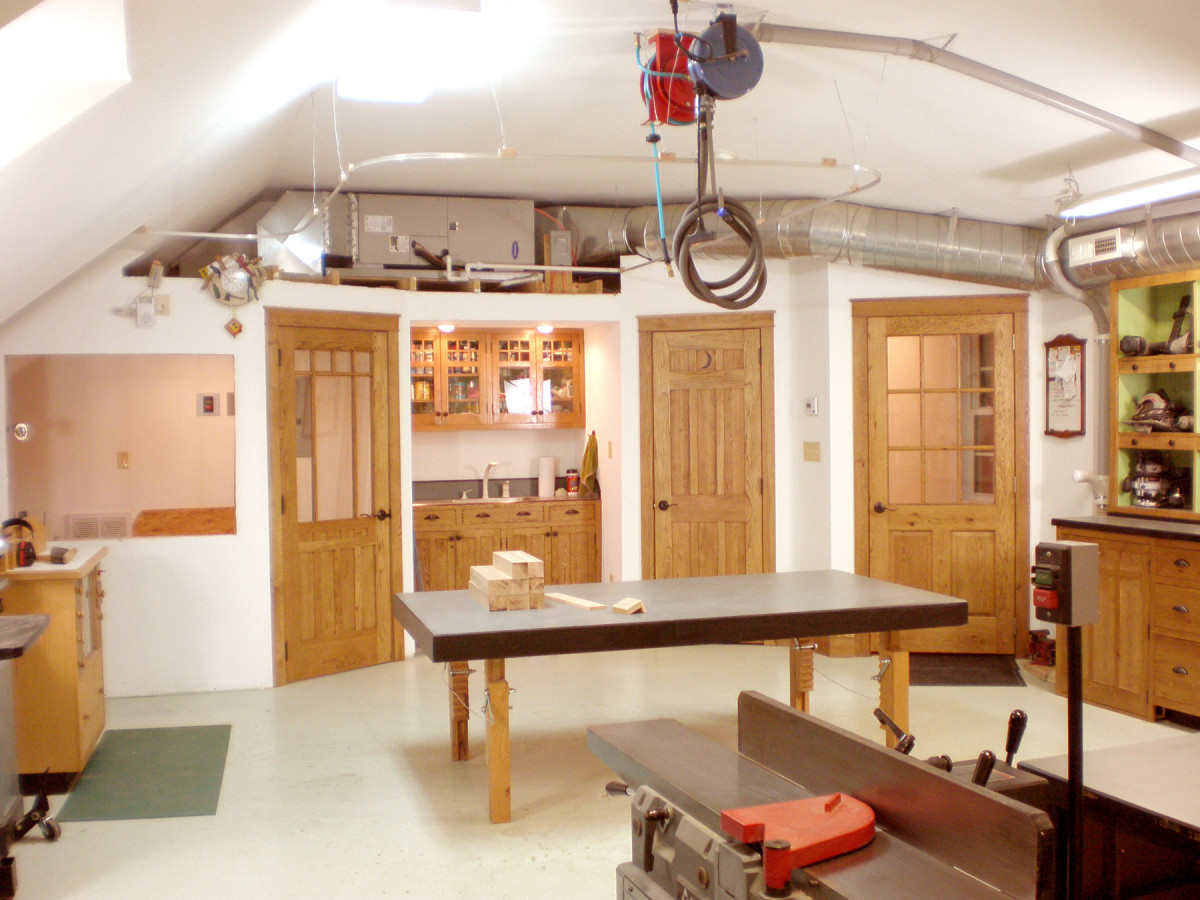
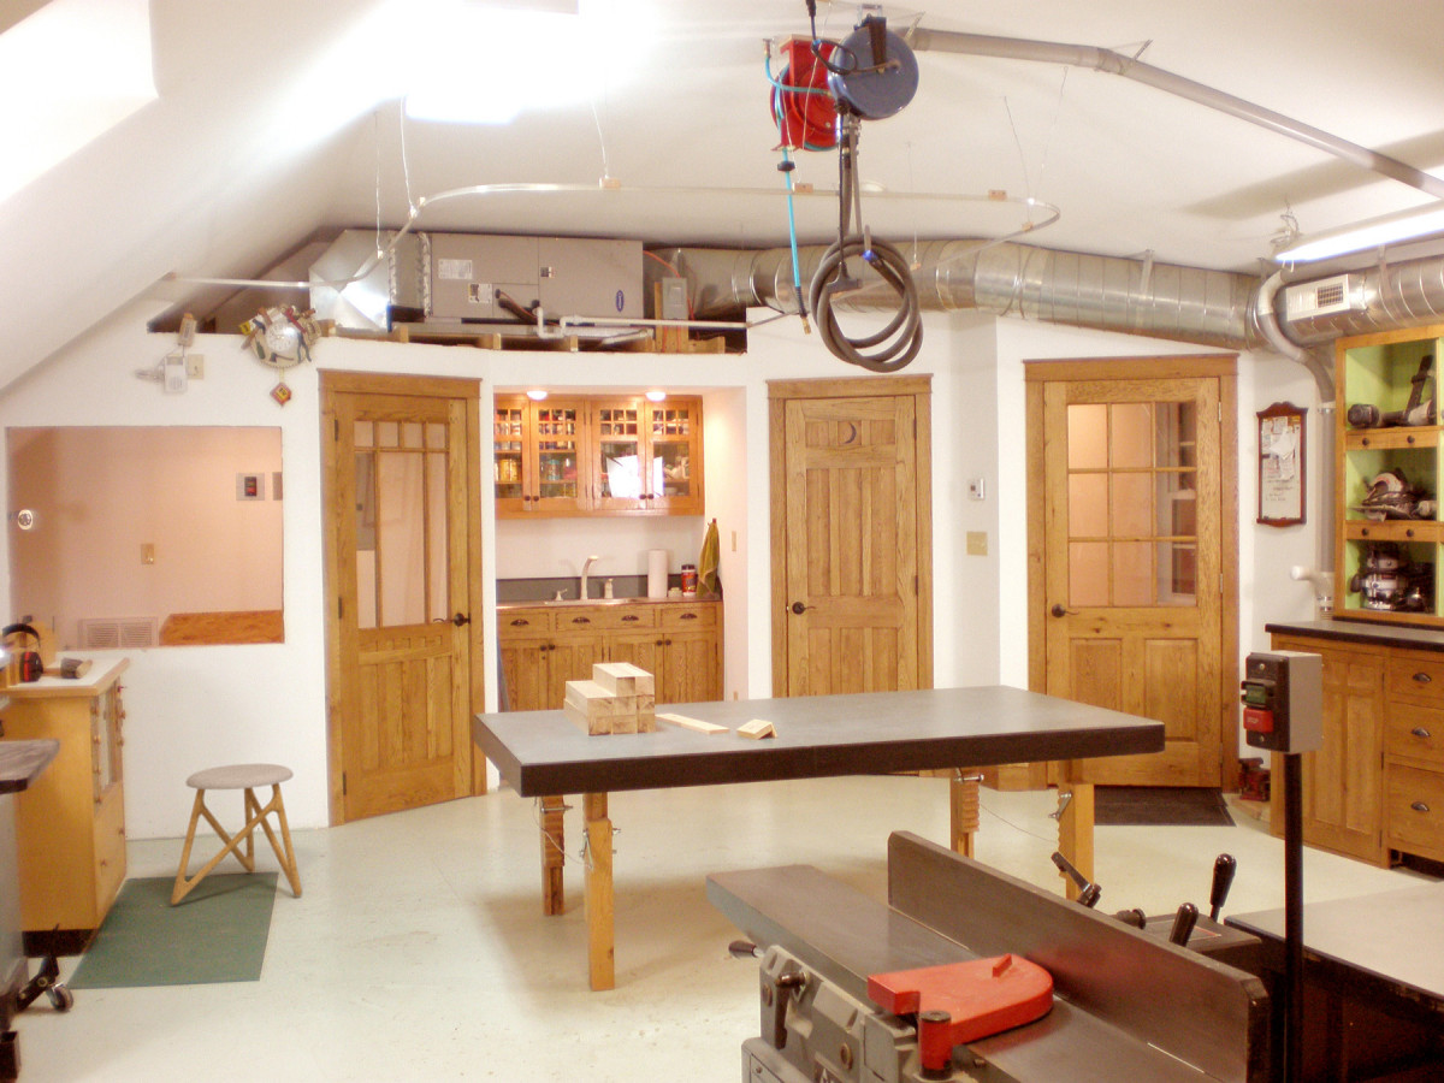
+ stool [170,763,303,906]
